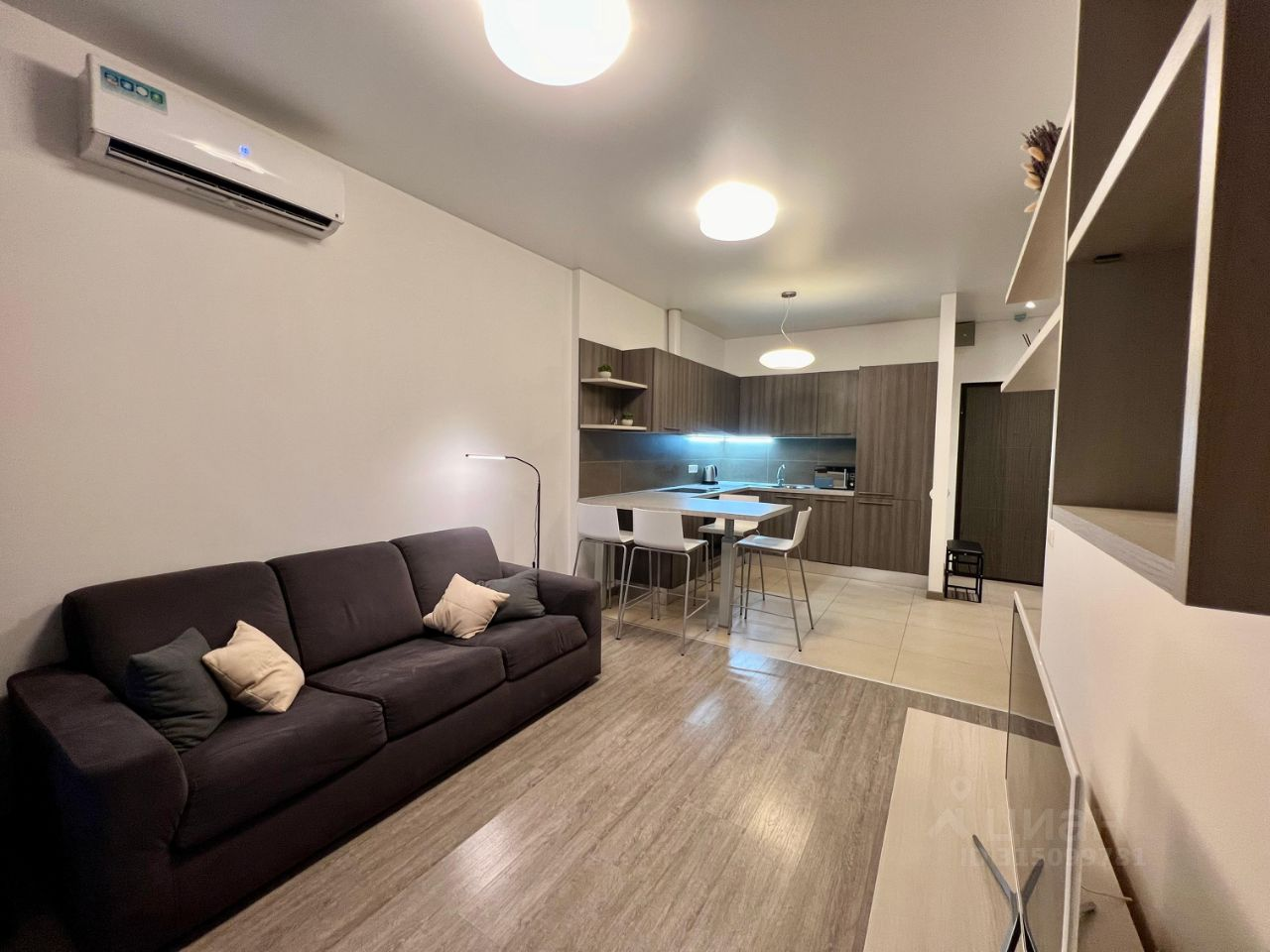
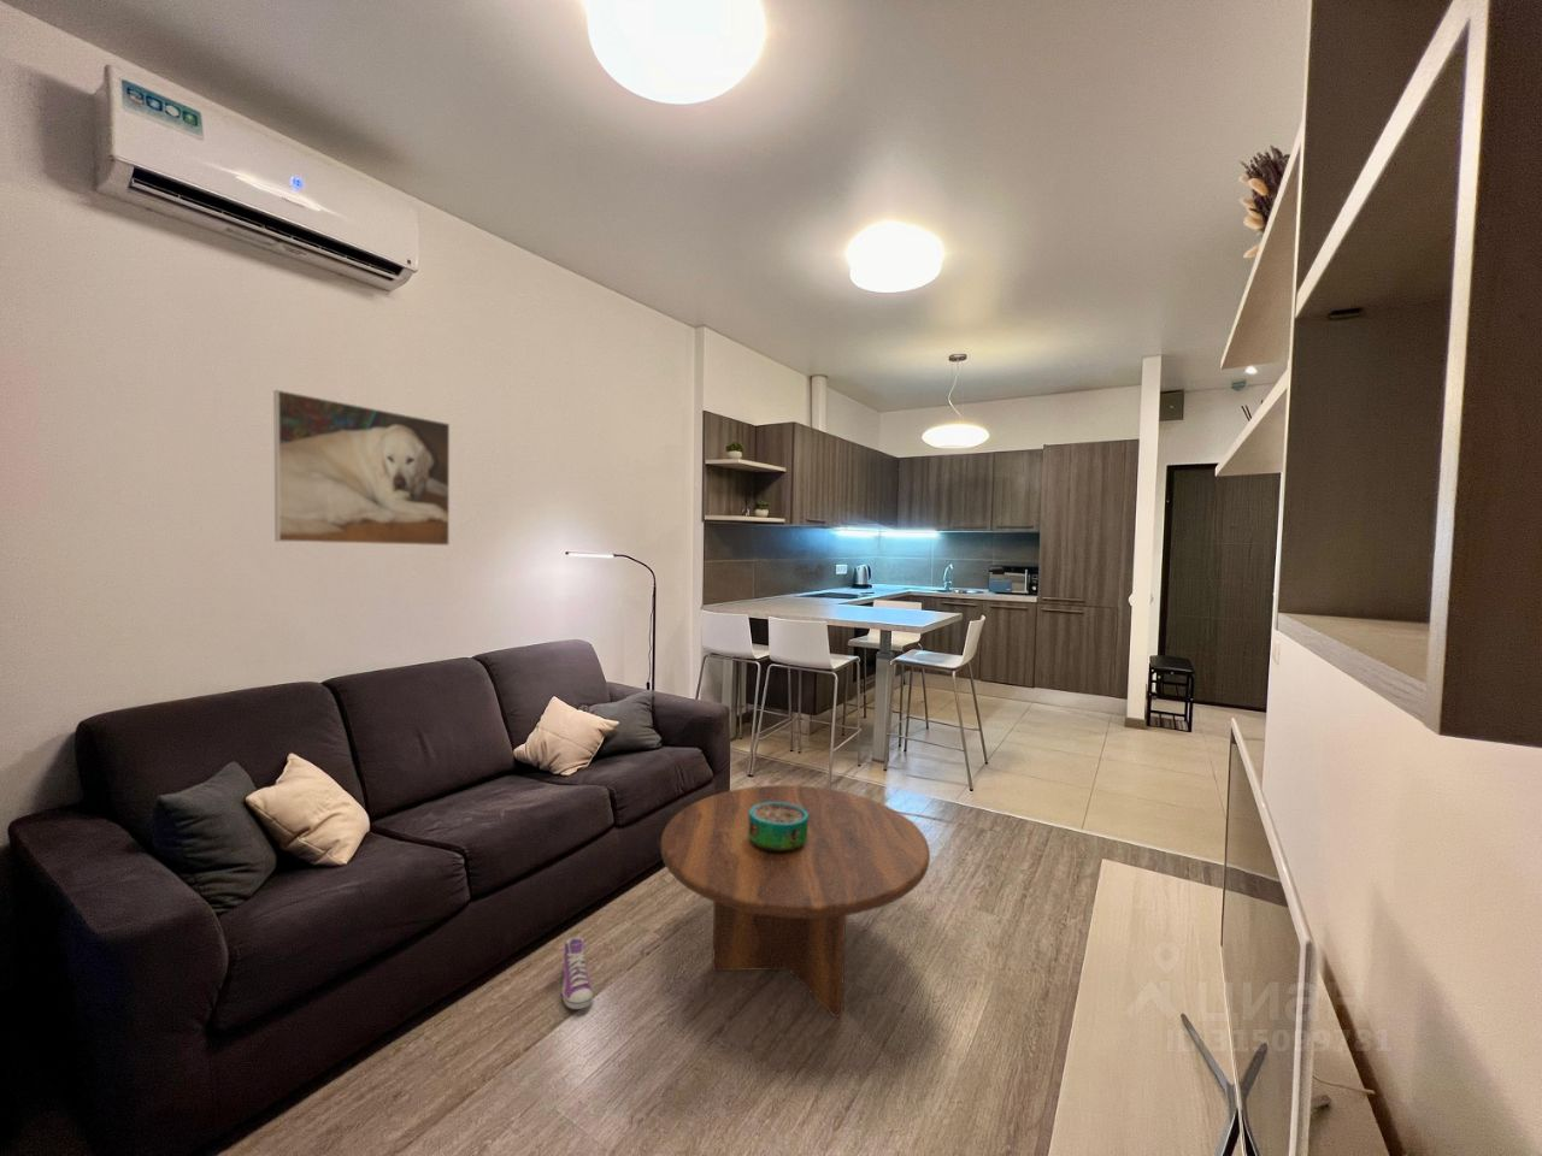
+ sneaker [560,936,595,1010]
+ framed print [272,389,450,546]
+ coffee table [659,784,931,1019]
+ decorative bowl [748,801,809,851]
